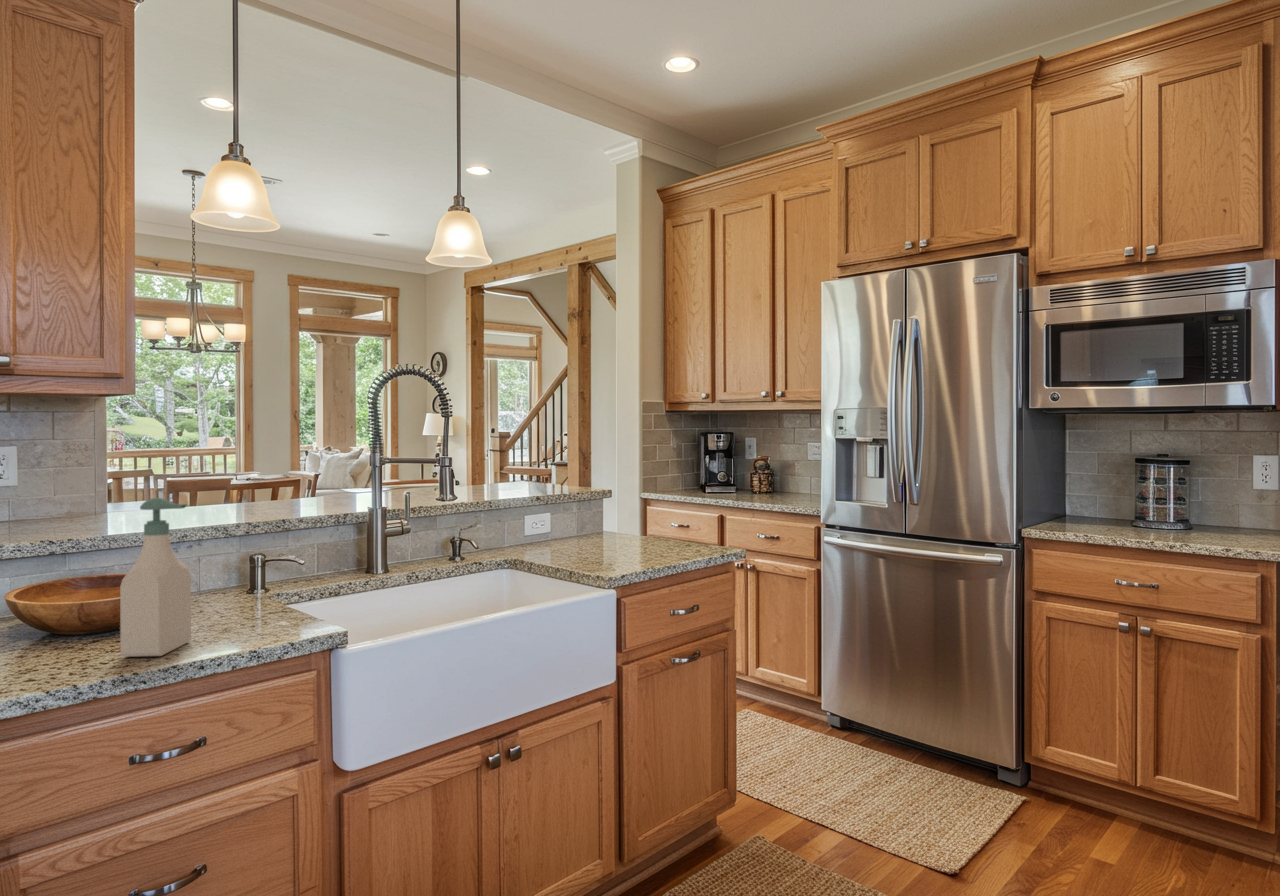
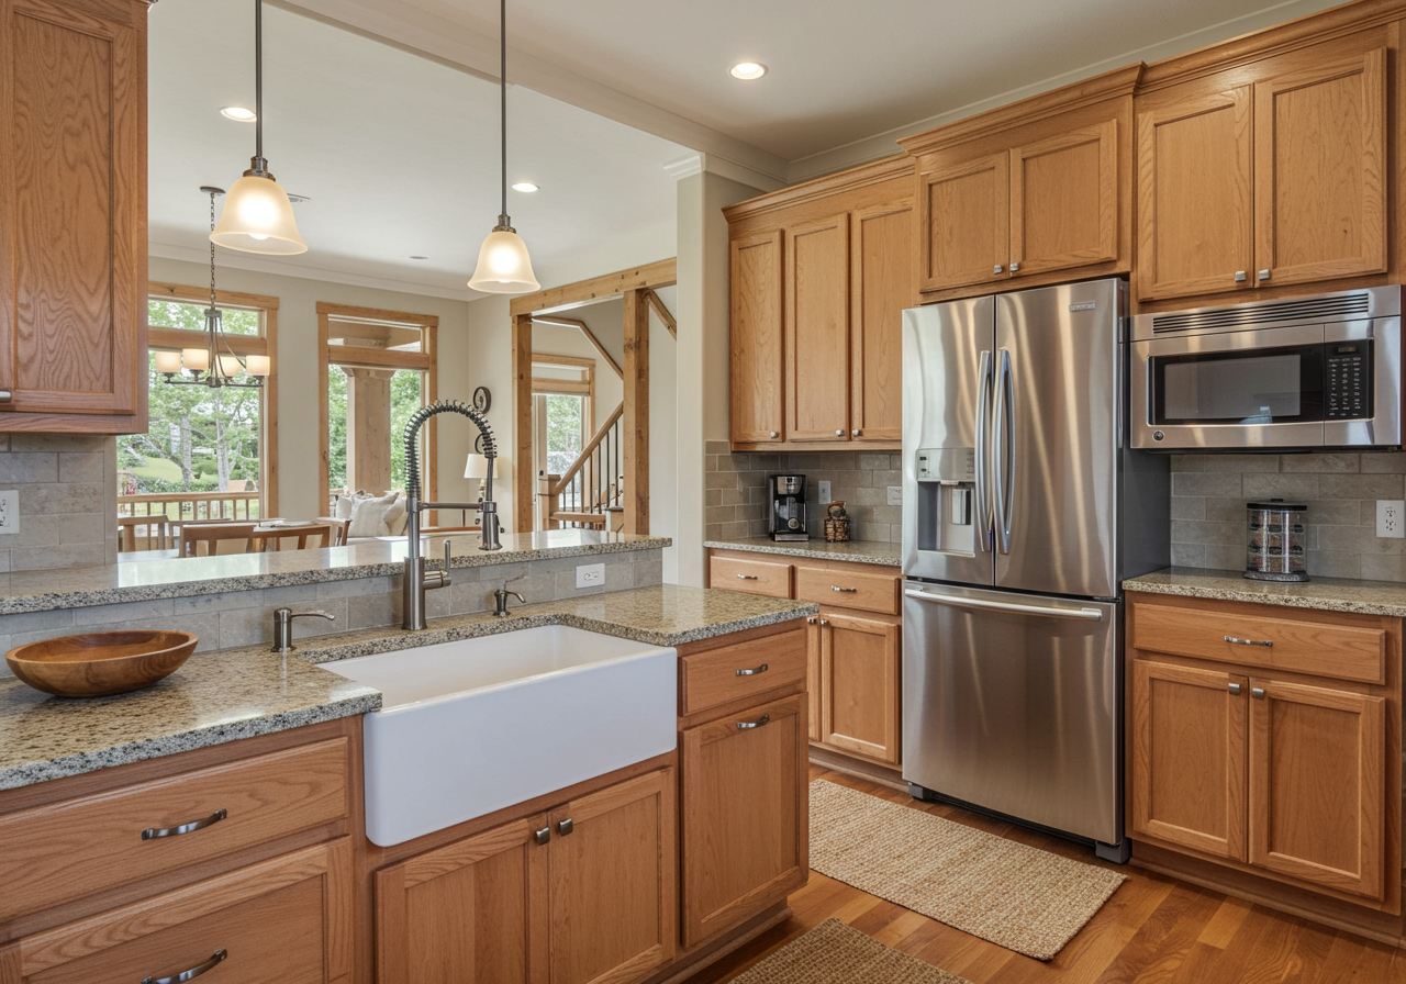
- soap bottle [119,497,192,658]
